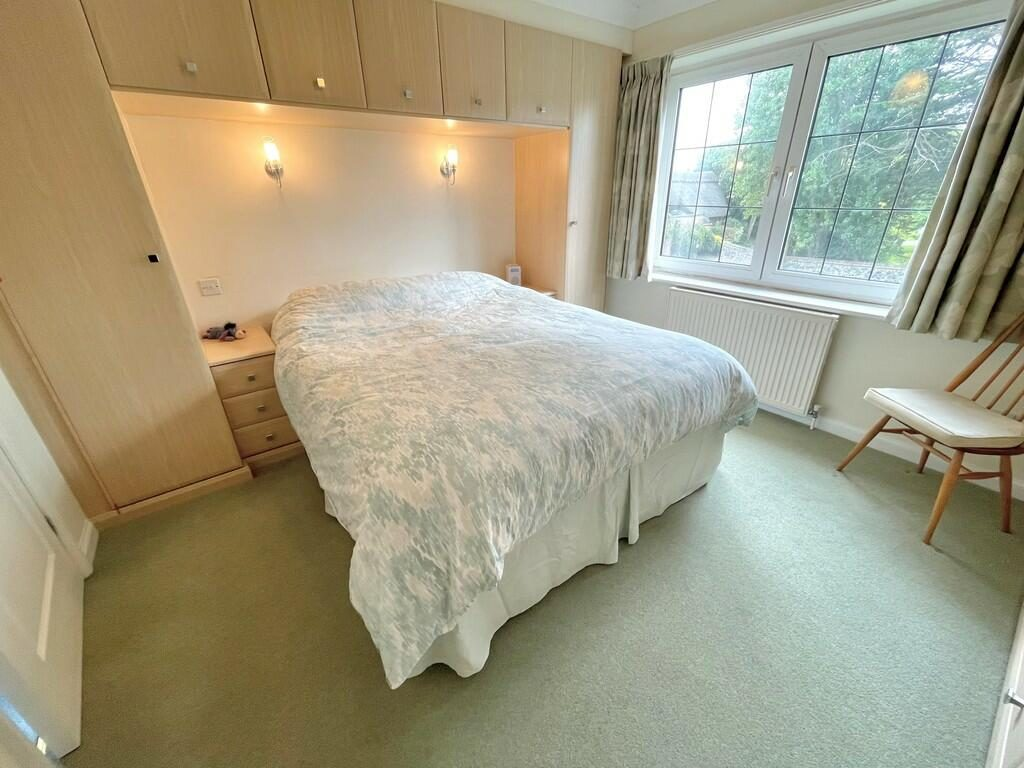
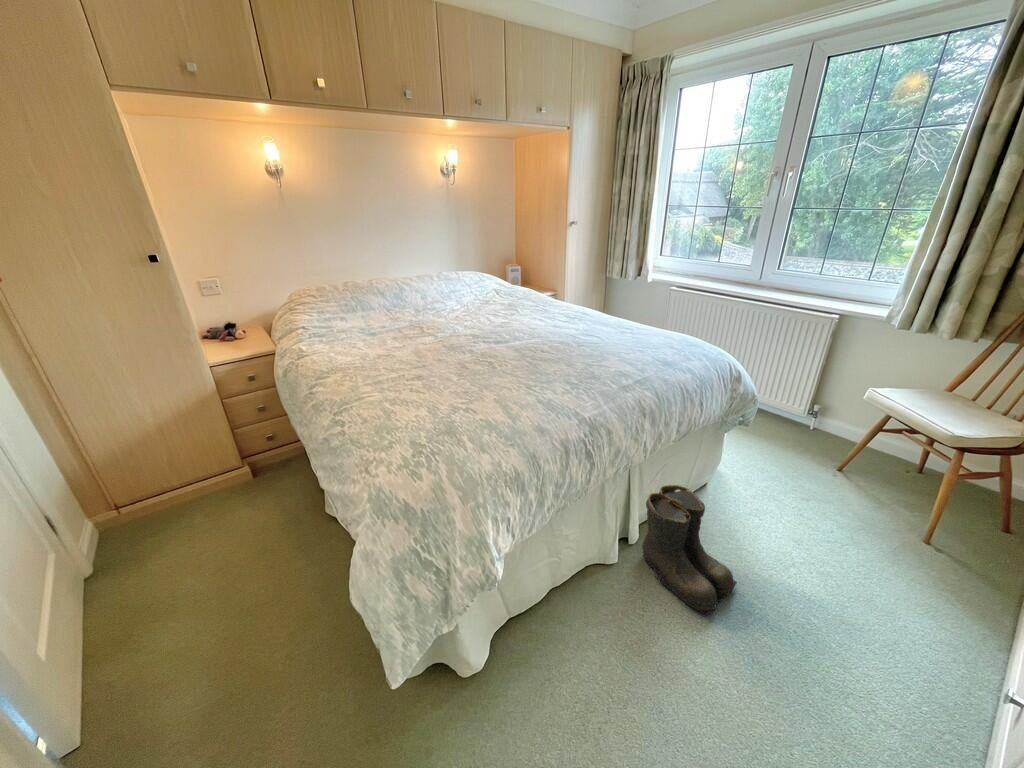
+ boots [641,484,738,616]
